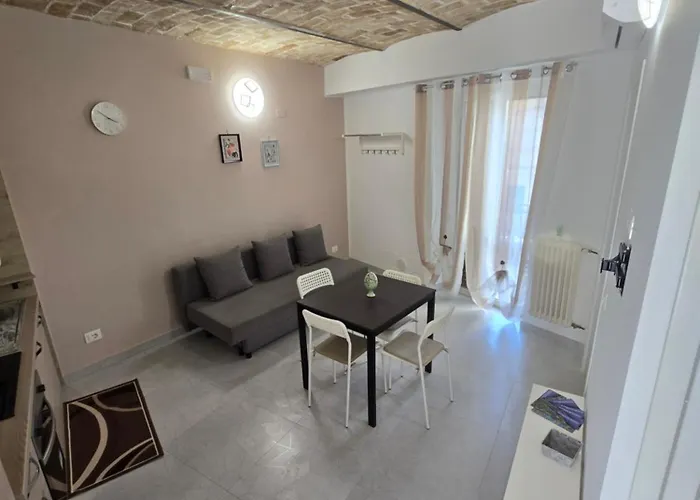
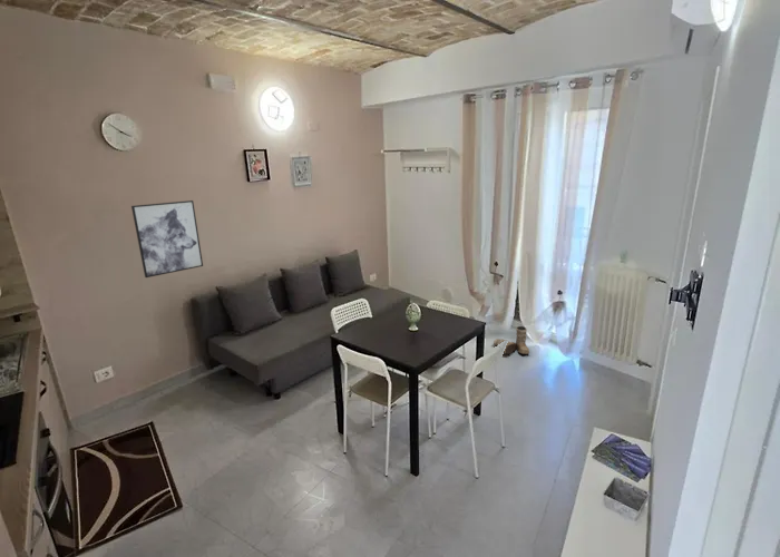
+ boots [493,325,530,355]
+ wall art [130,199,204,278]
